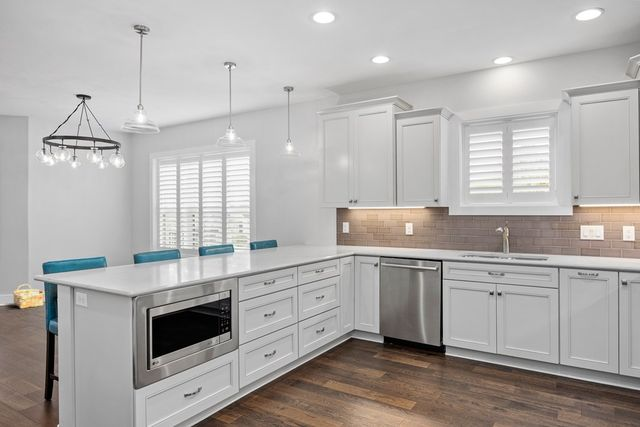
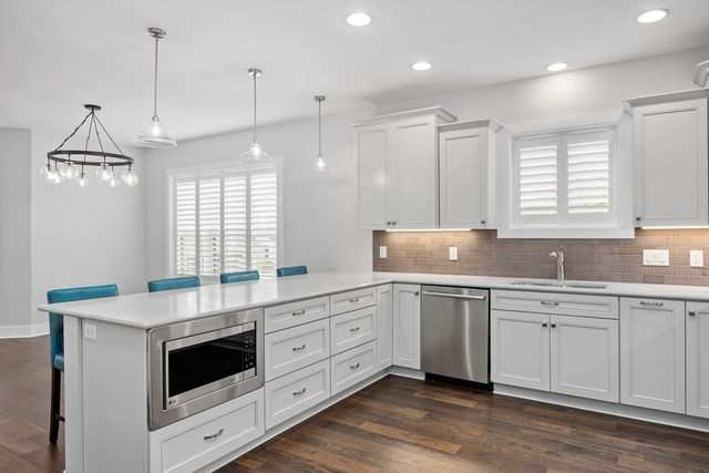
- woven basket [12,283,45,309]
